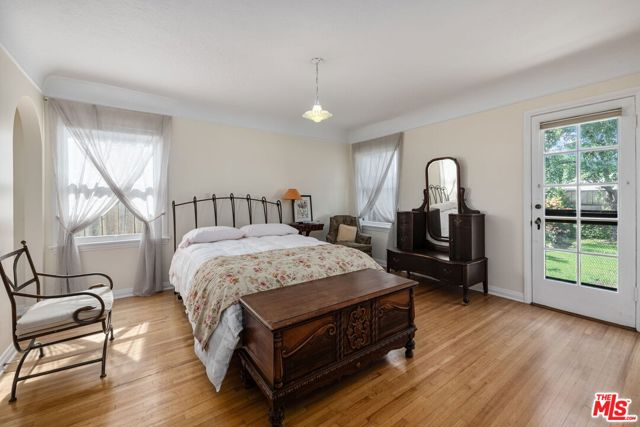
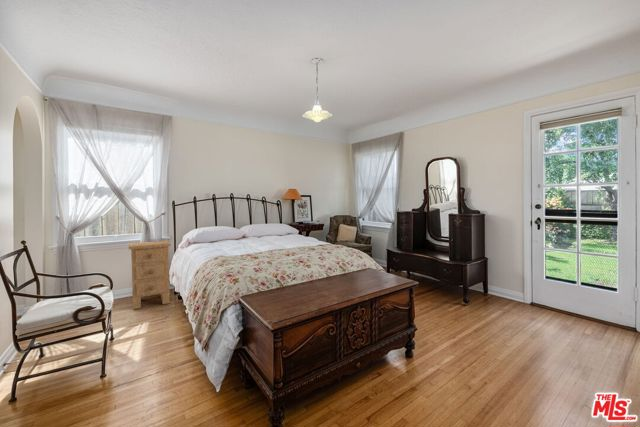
+ nightstand [128,240,172,310]
